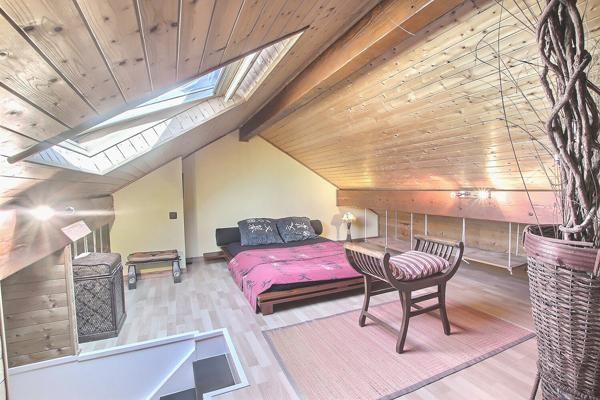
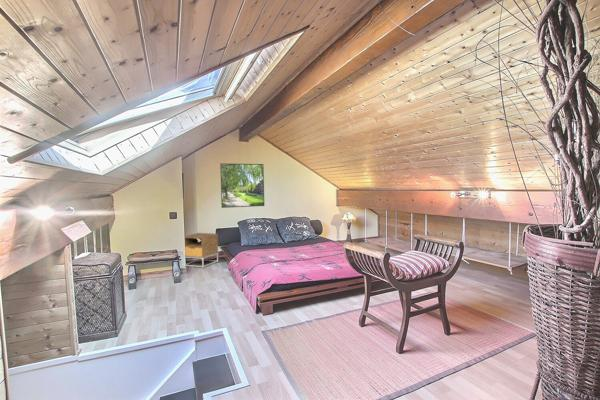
+ nightstand [184,232,219,268]
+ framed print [219,162,265,209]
